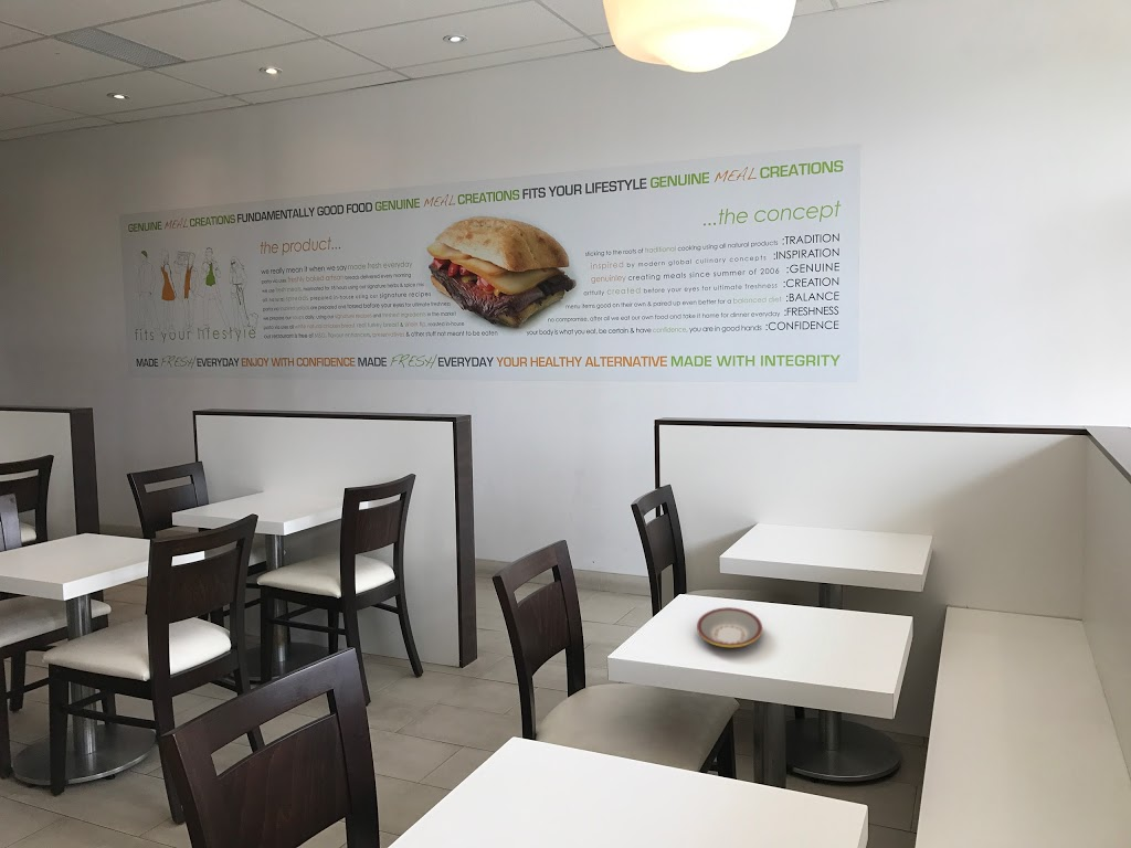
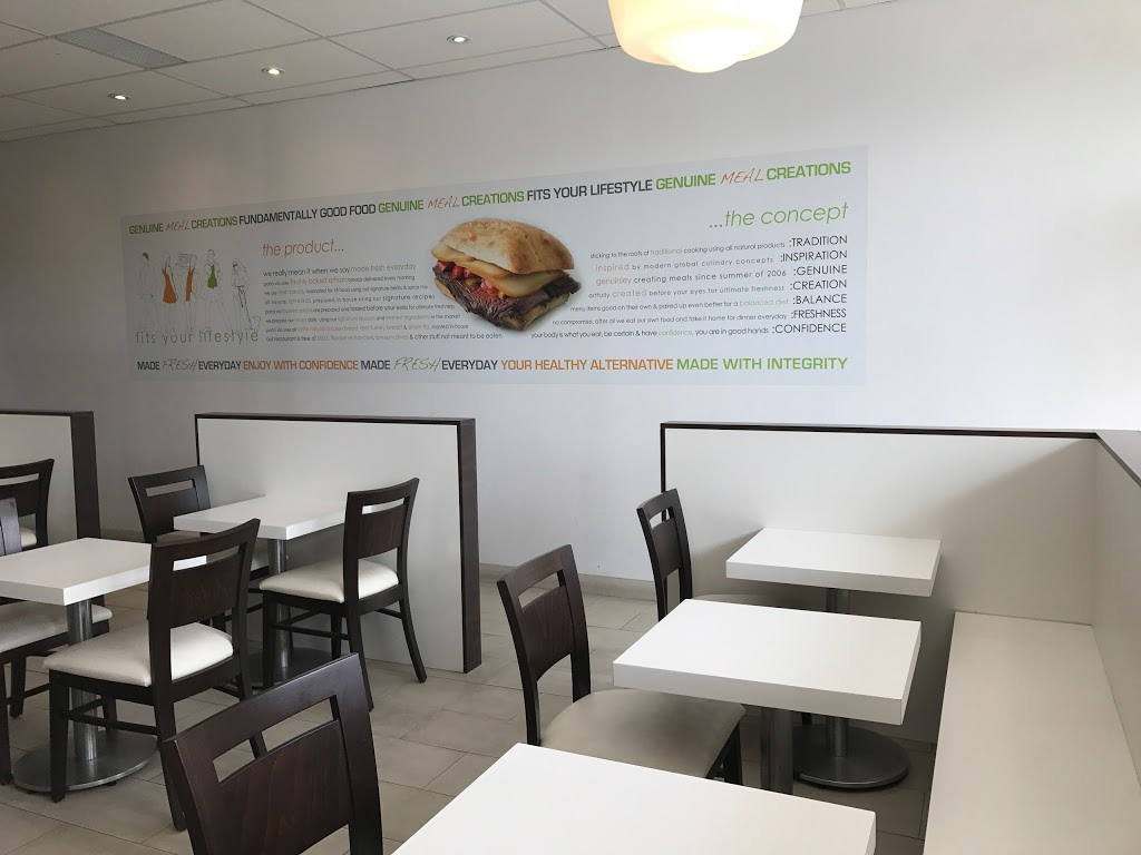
- plate [696,606,763,648]
